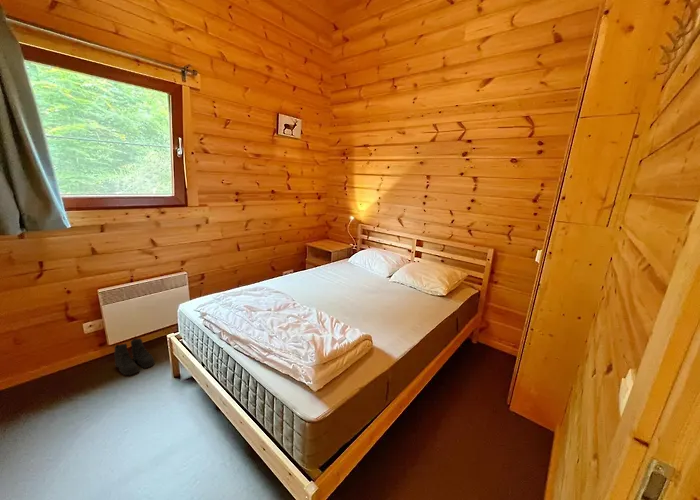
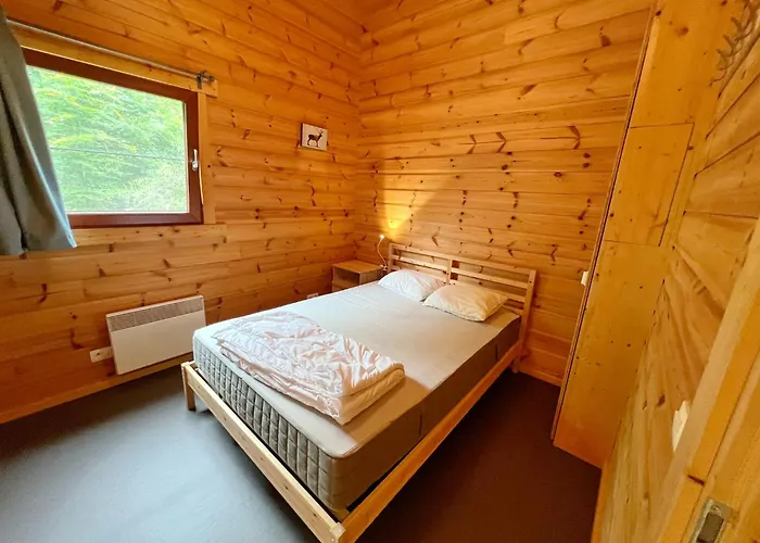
- boots [113,337,155,376]
